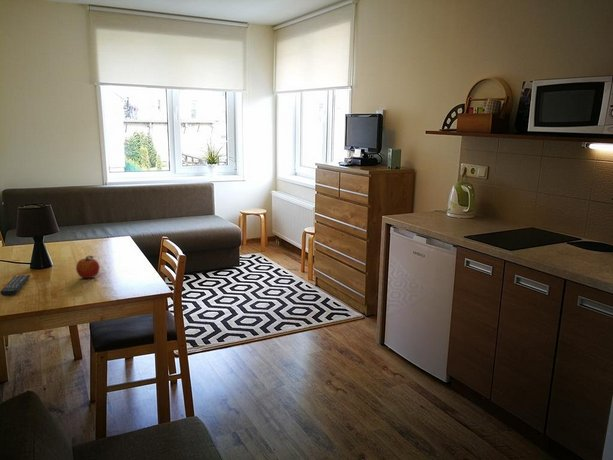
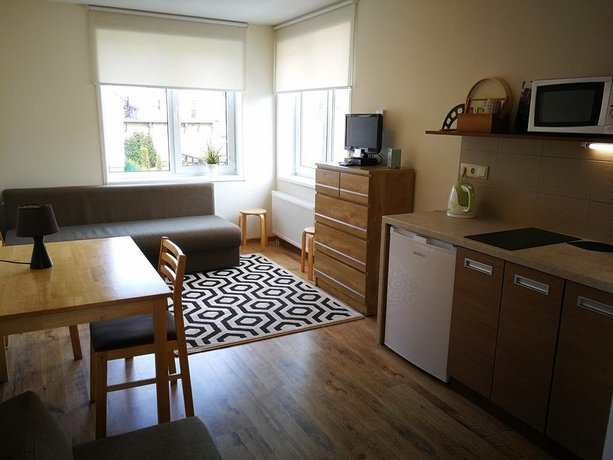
- remote control [0,274,31,297]
- fruit [75,255,101,279]
